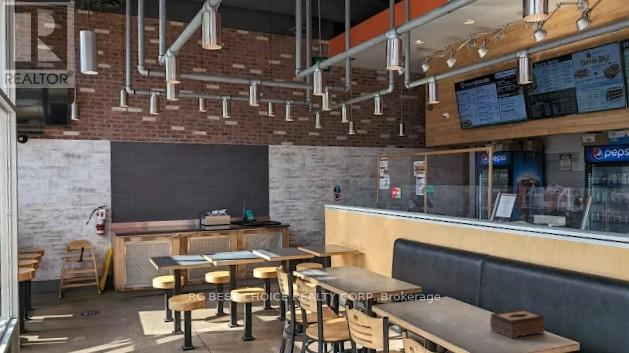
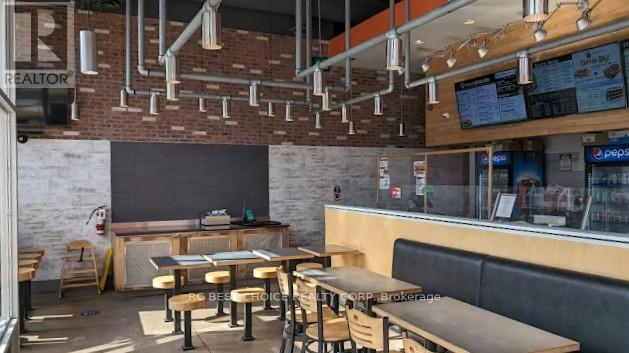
- tissue box [489,308,546,340]
